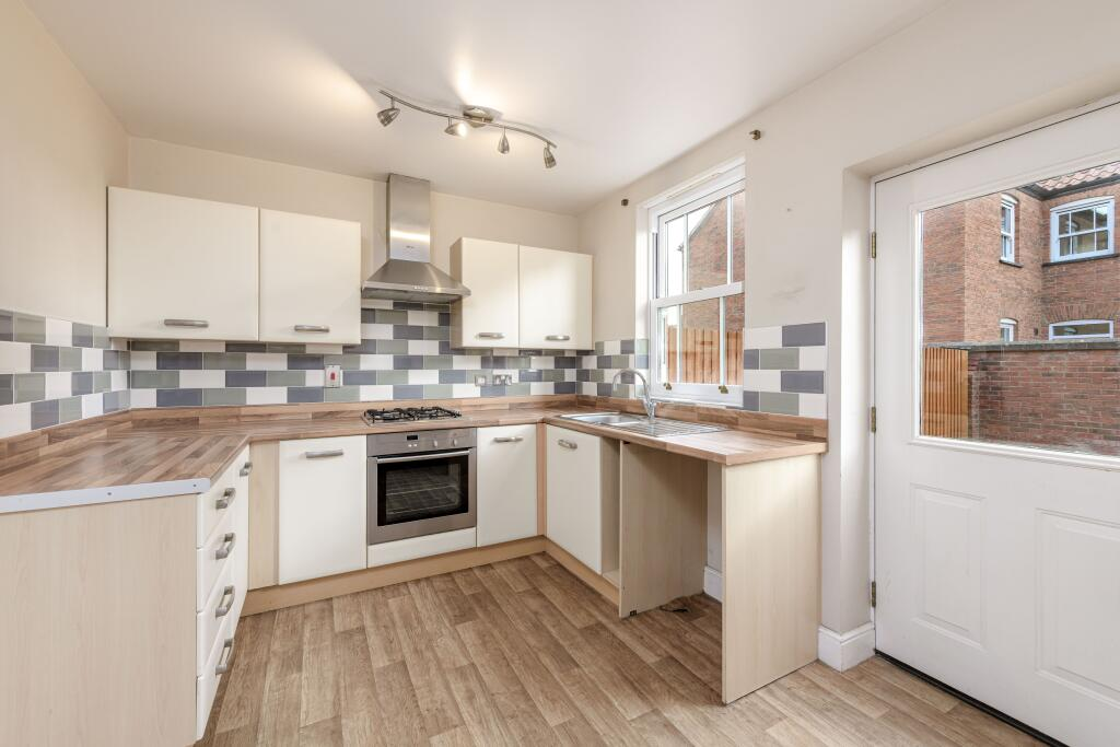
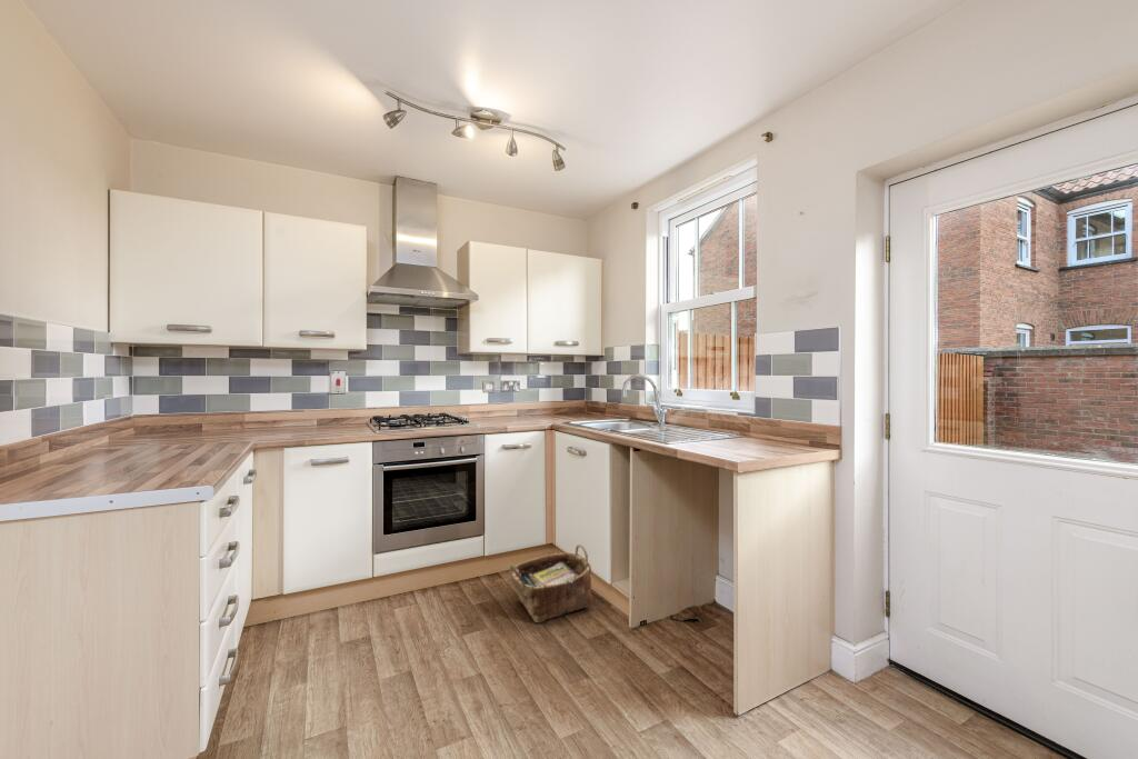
+ woven basket [508,543,593,623]
